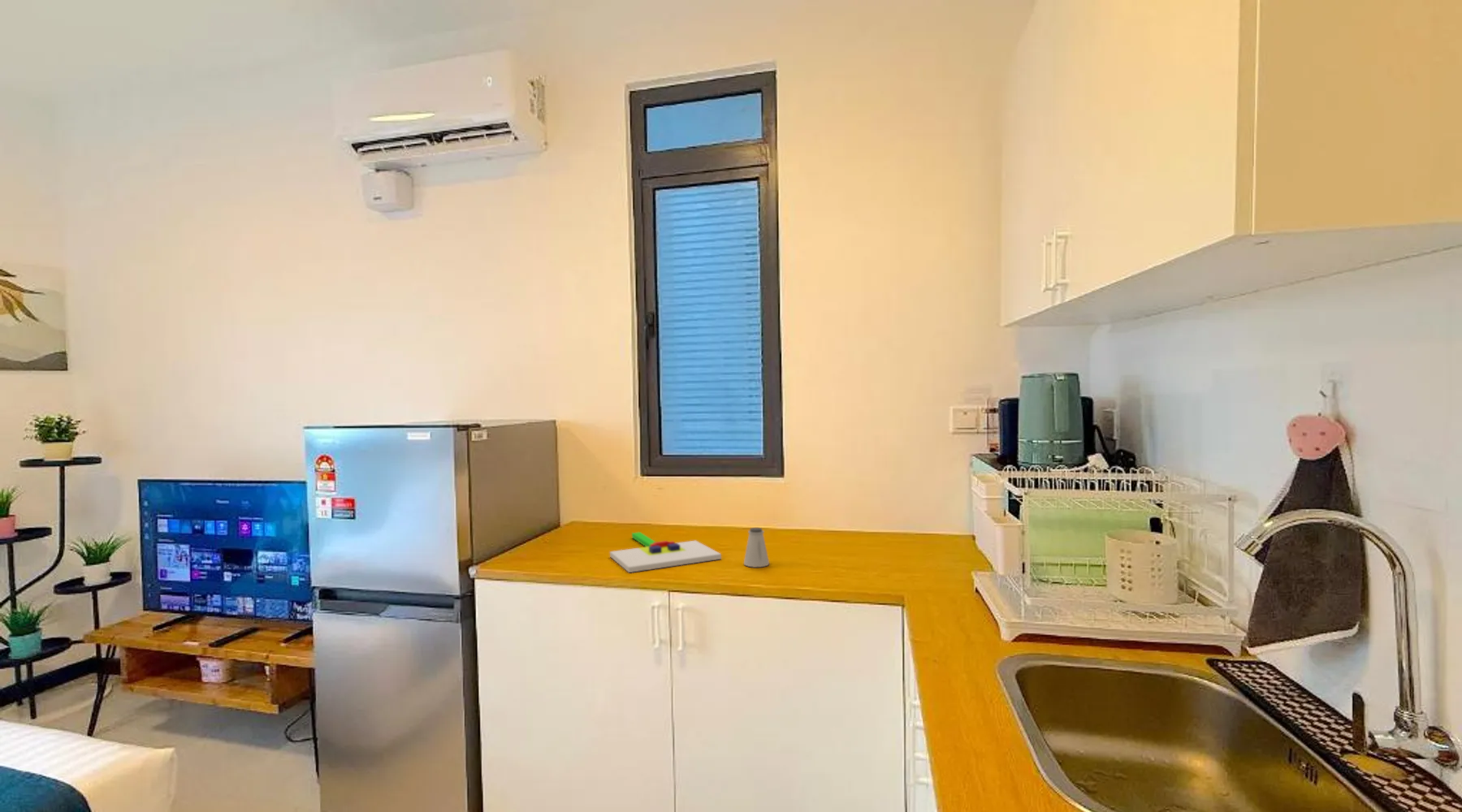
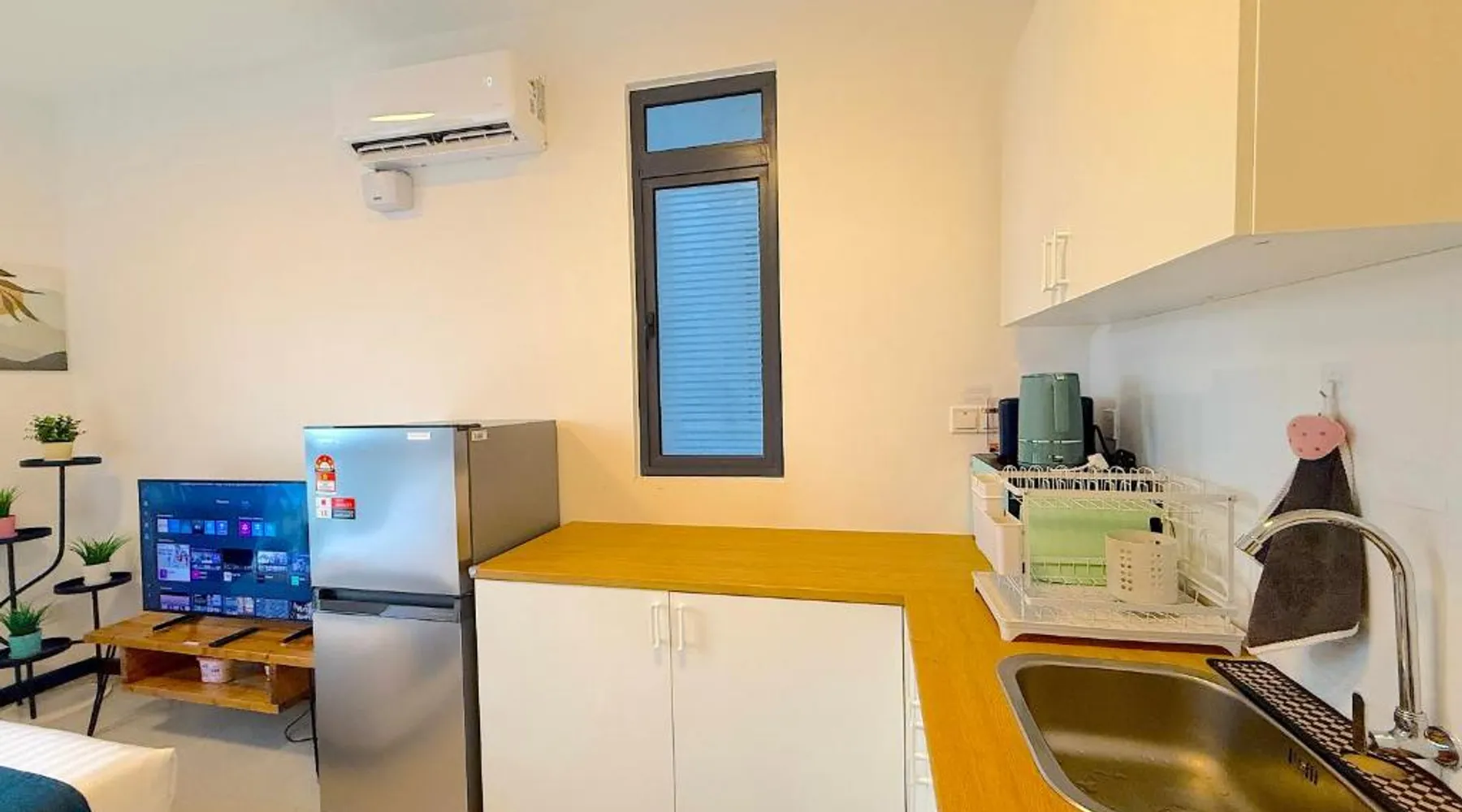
- saltshaker [743,527,770,568]
- chopping board [609,531,722,573]
